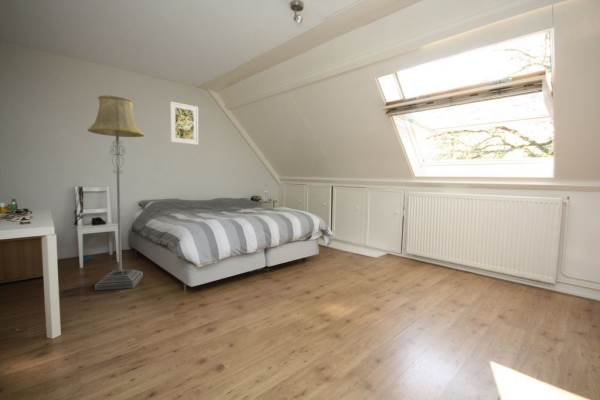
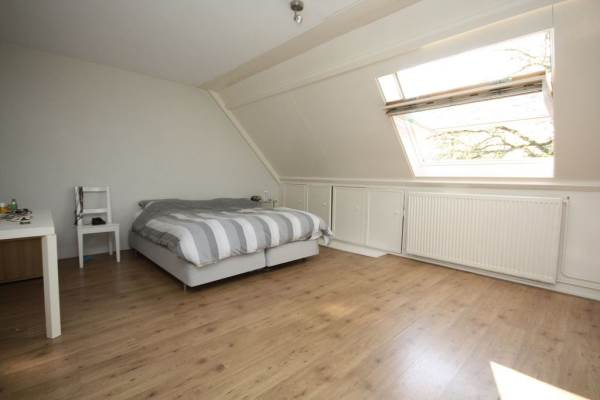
- floor lamp [86,94,145,291]
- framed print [169,101,199,146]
